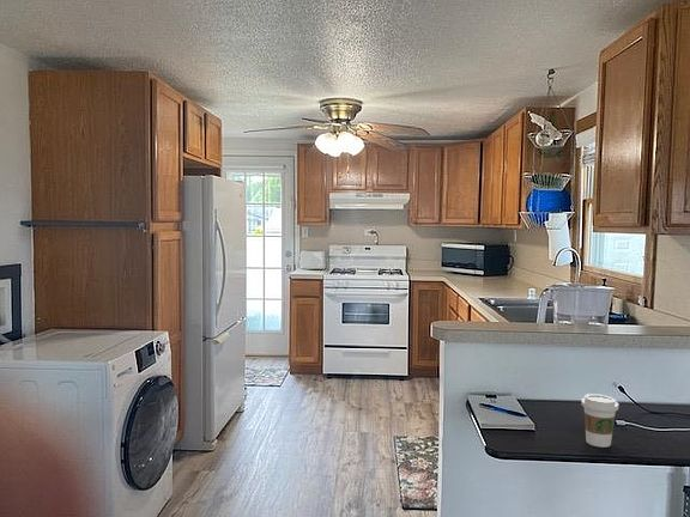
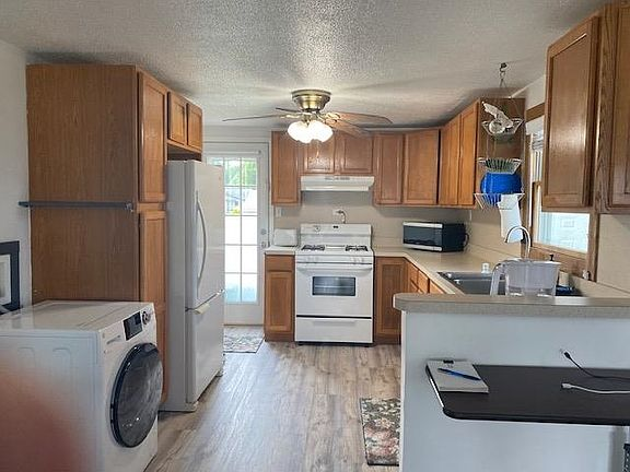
- coffee cup [580,393,619,449]
